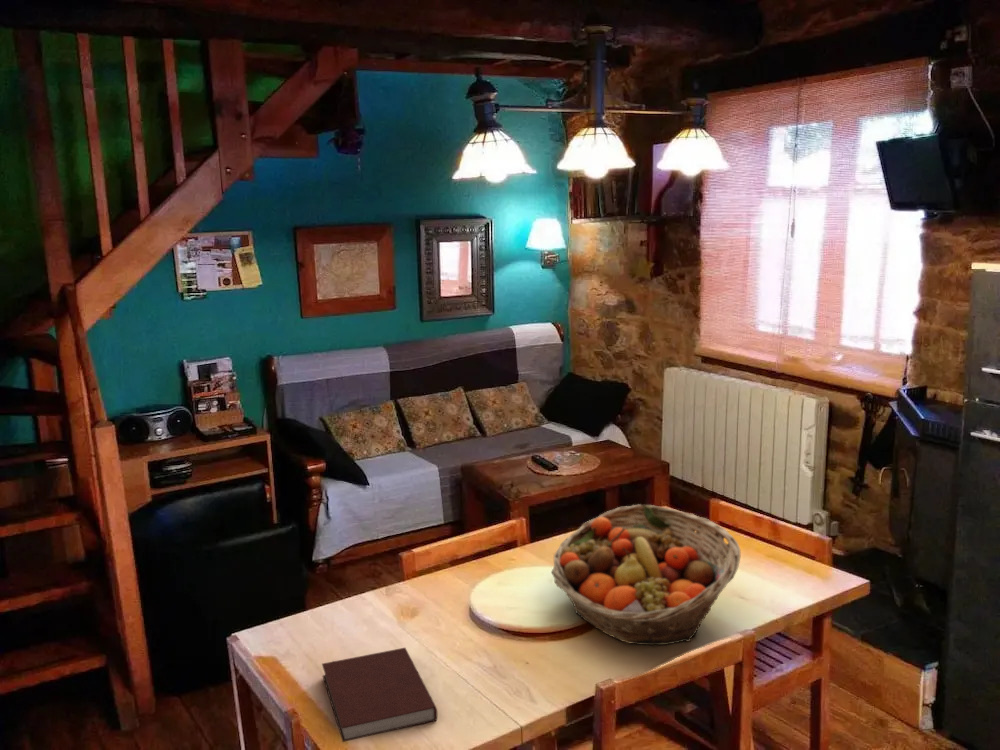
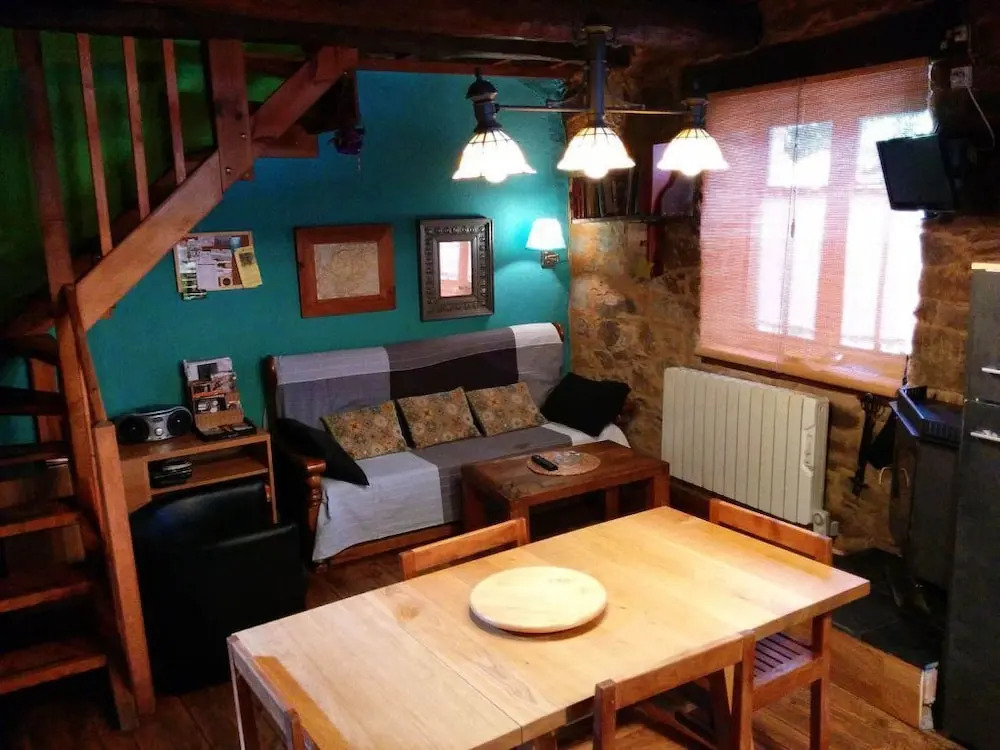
- fruit basket [551,503,742,646]
- notebook [321,647,438,743]
